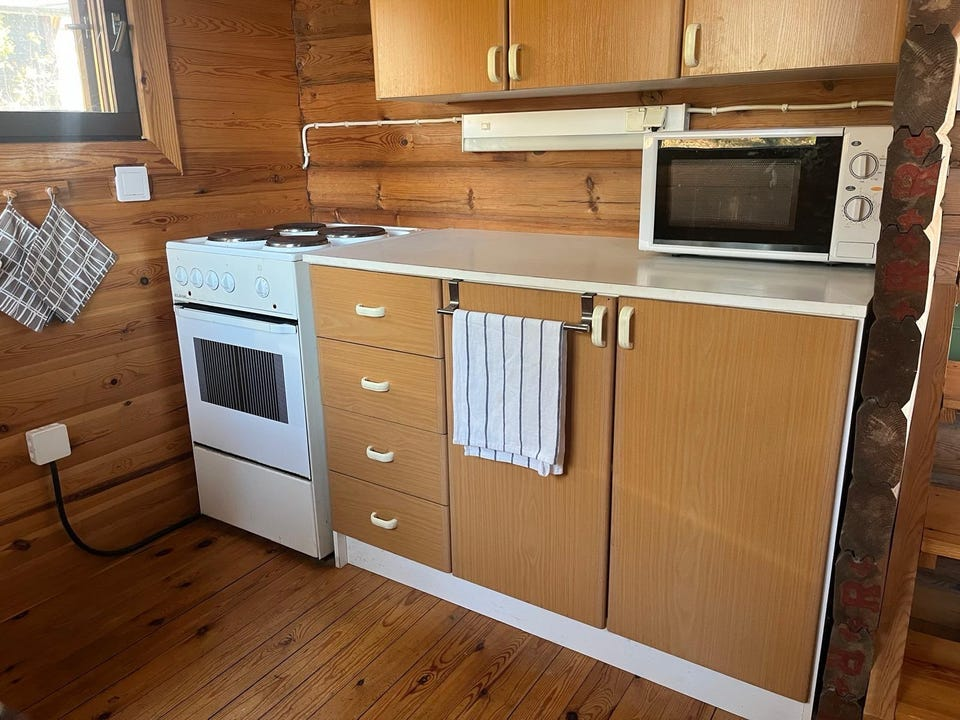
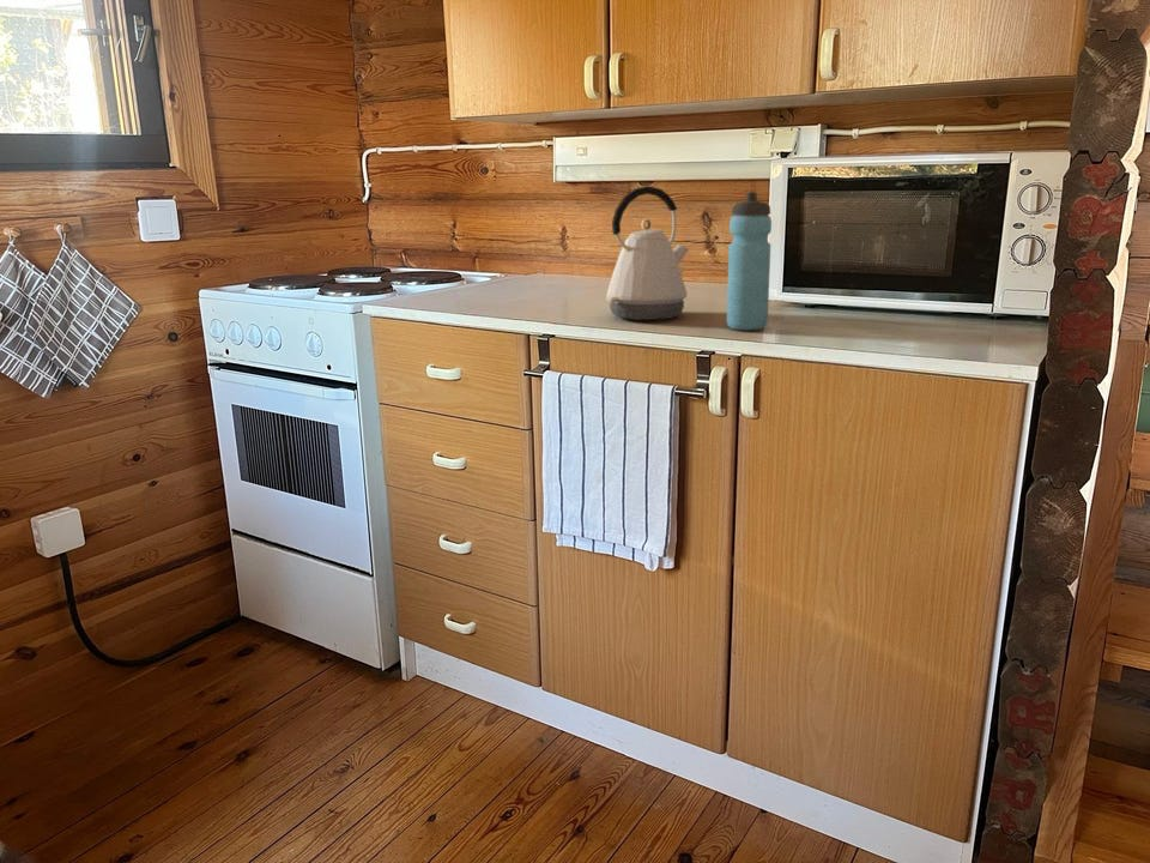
+ kettle [605,185,690,321]
+ water bottle [726,191,773,331]
